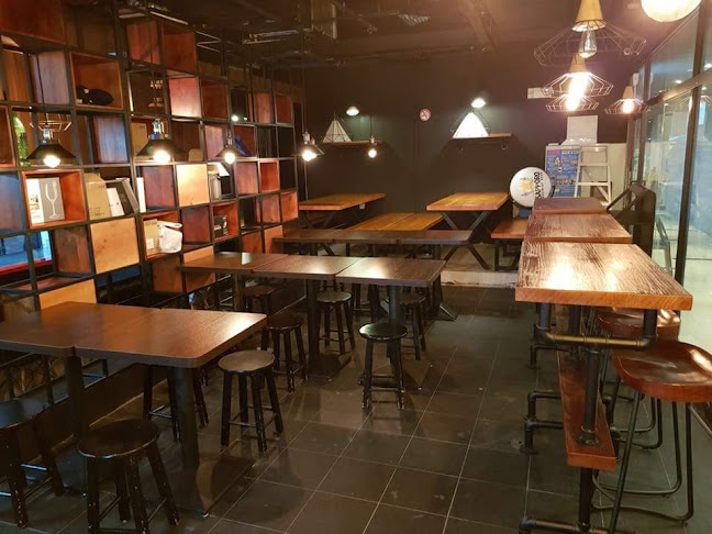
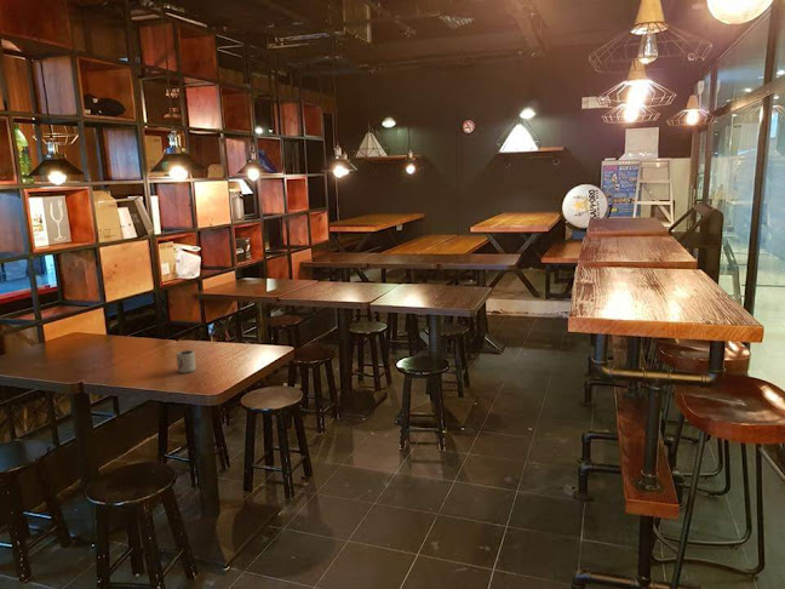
+ cup [176,349,197,374]
